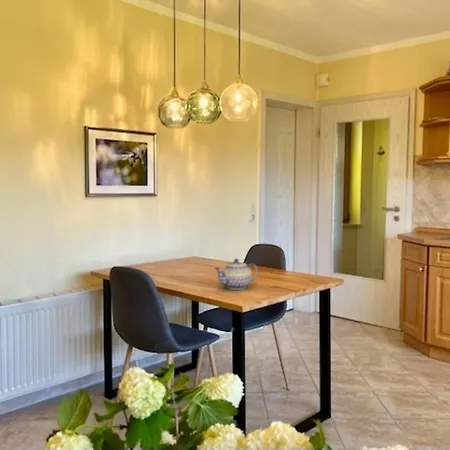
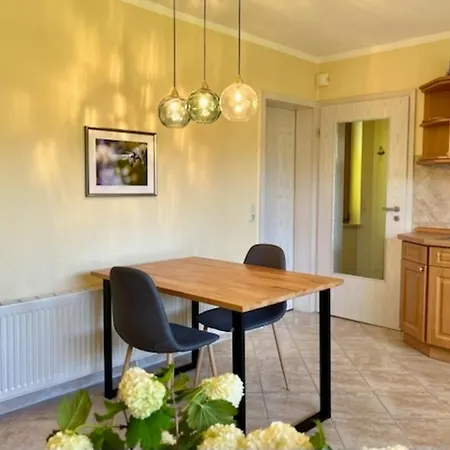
- teapot [214,258,259,291]
